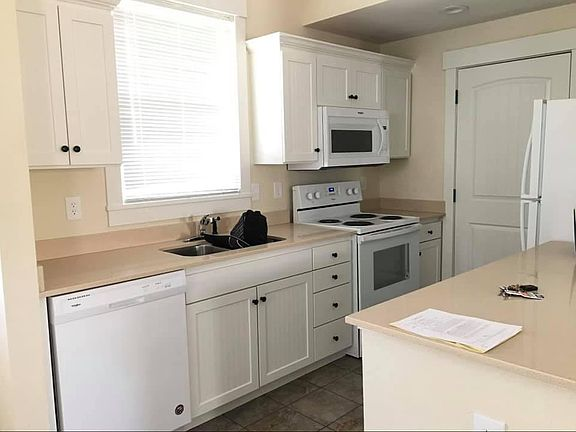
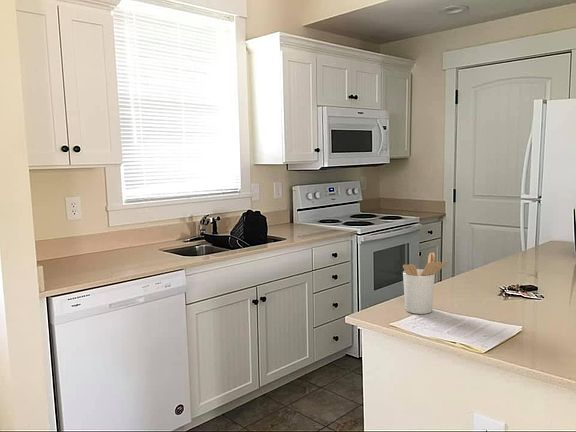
+ utensil holder [402,252,450,315]
